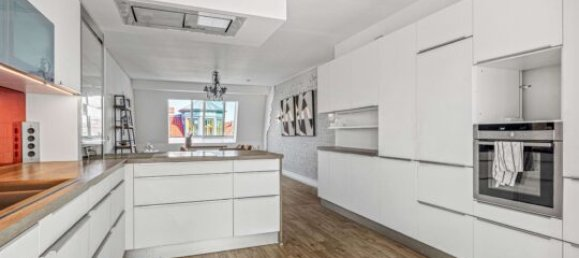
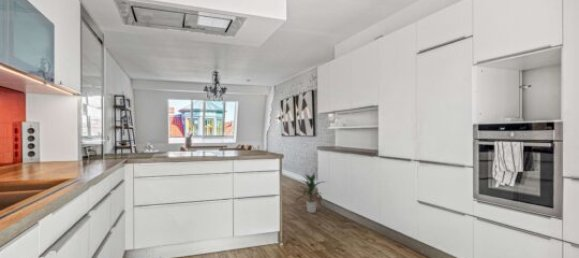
+ indoor plant [294,173,327,214]
